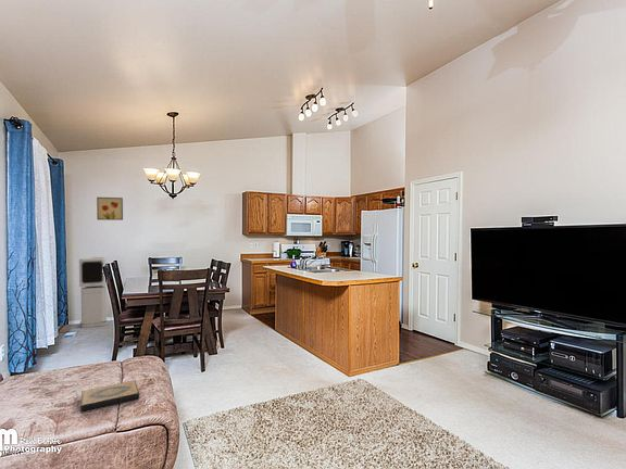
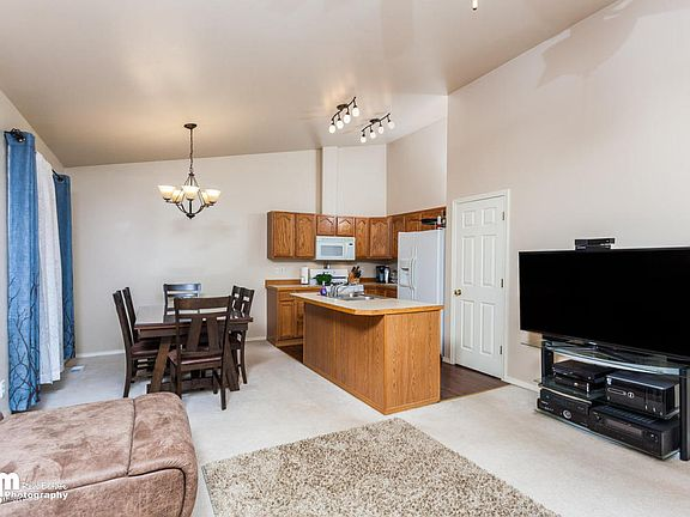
- air purifier [78,256,109,329]
- wall art [96,197,124,221]
- hardback book [79,379,140,413]
